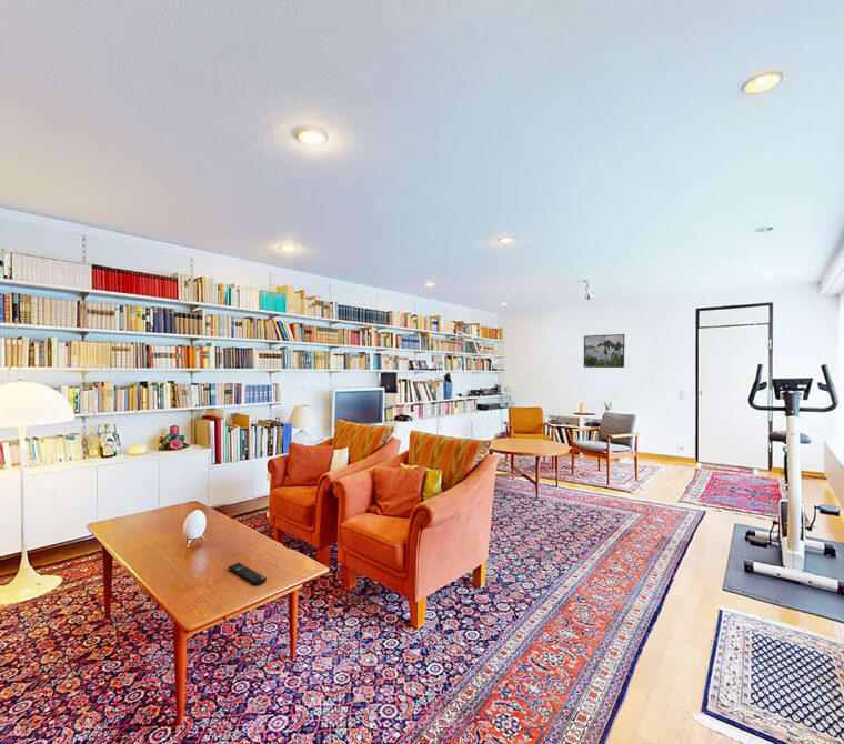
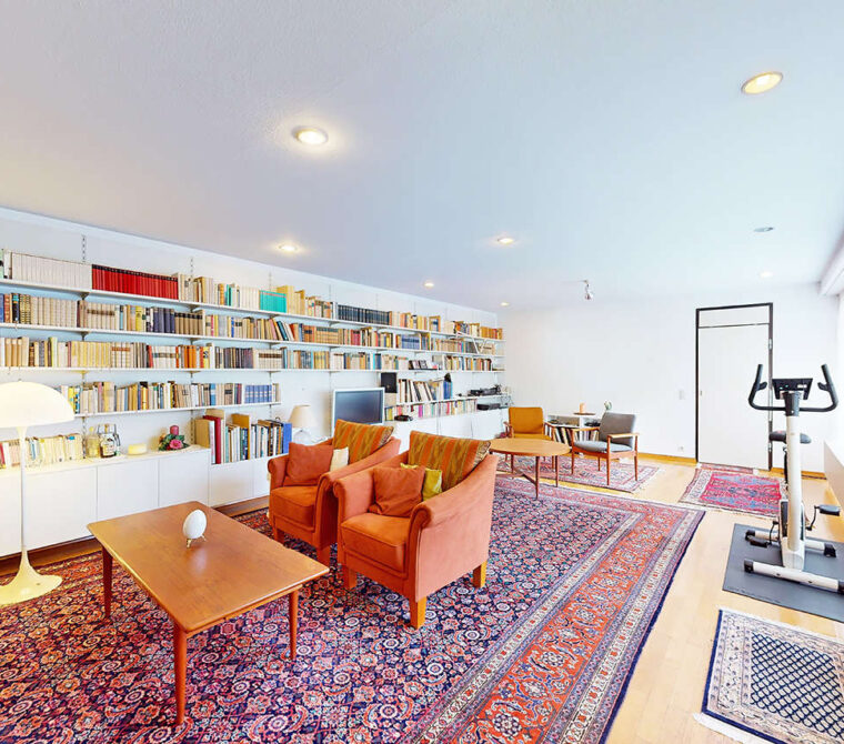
- remote control [227,562,268,586]
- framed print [583,333,625,369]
